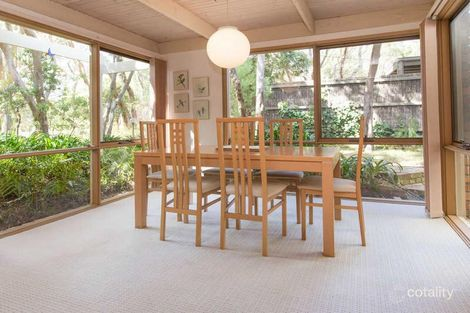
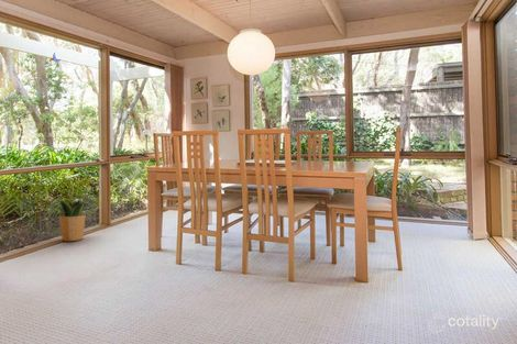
+ potted plant [50,199,94,242]
